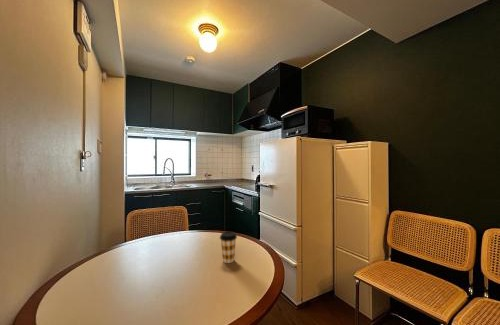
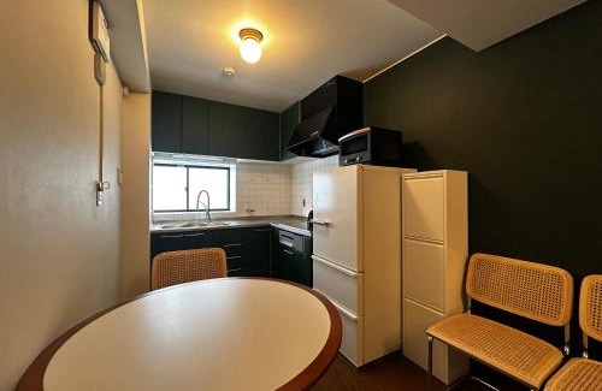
- coffee cup [219,231,238,264]
